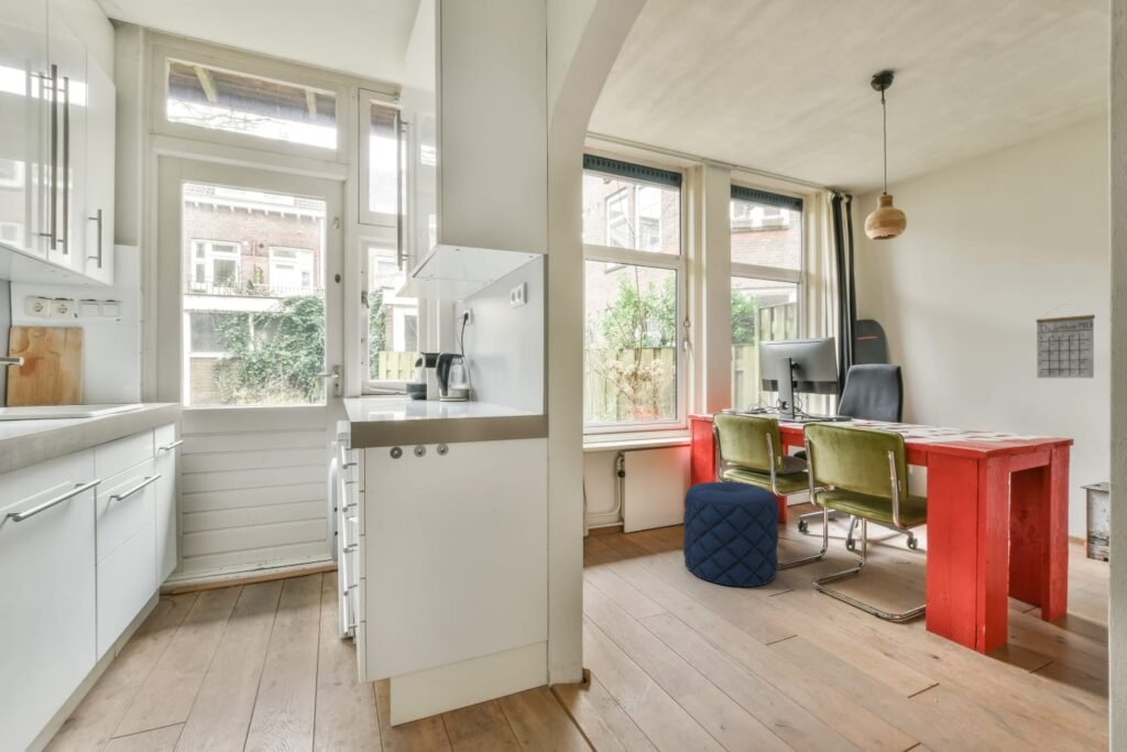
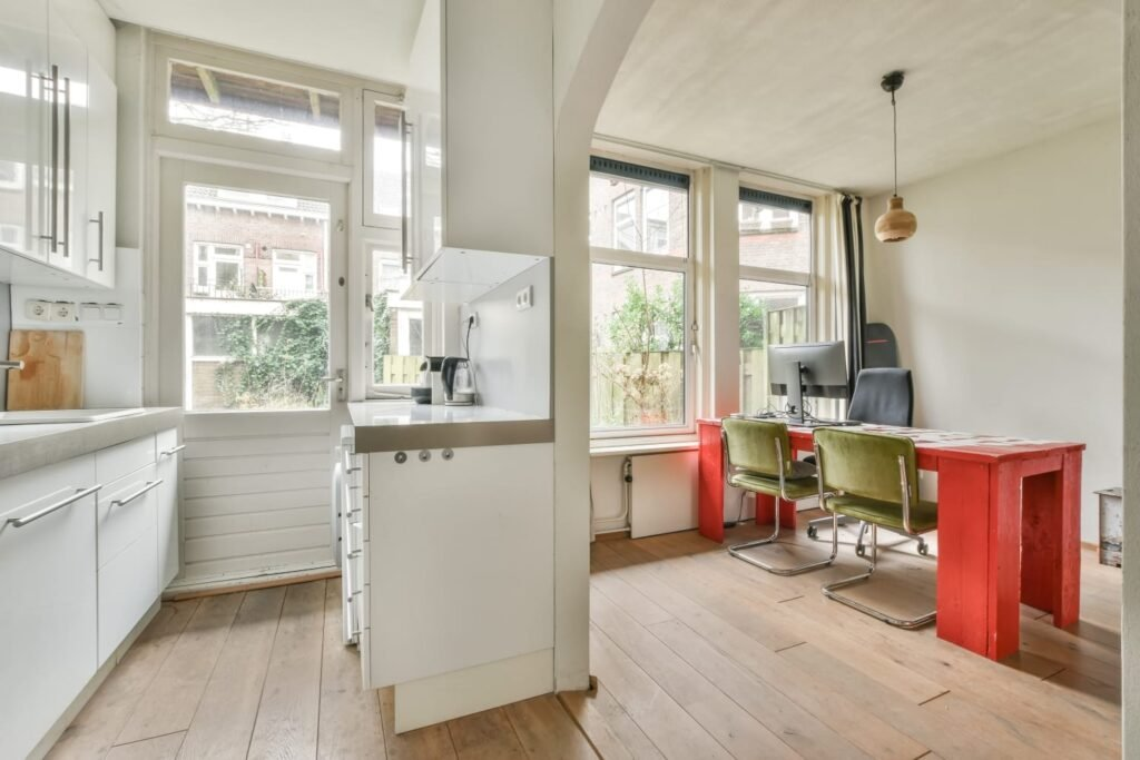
- calendar [1035,302,1096,379]
- pouf [682,480,780,588]
